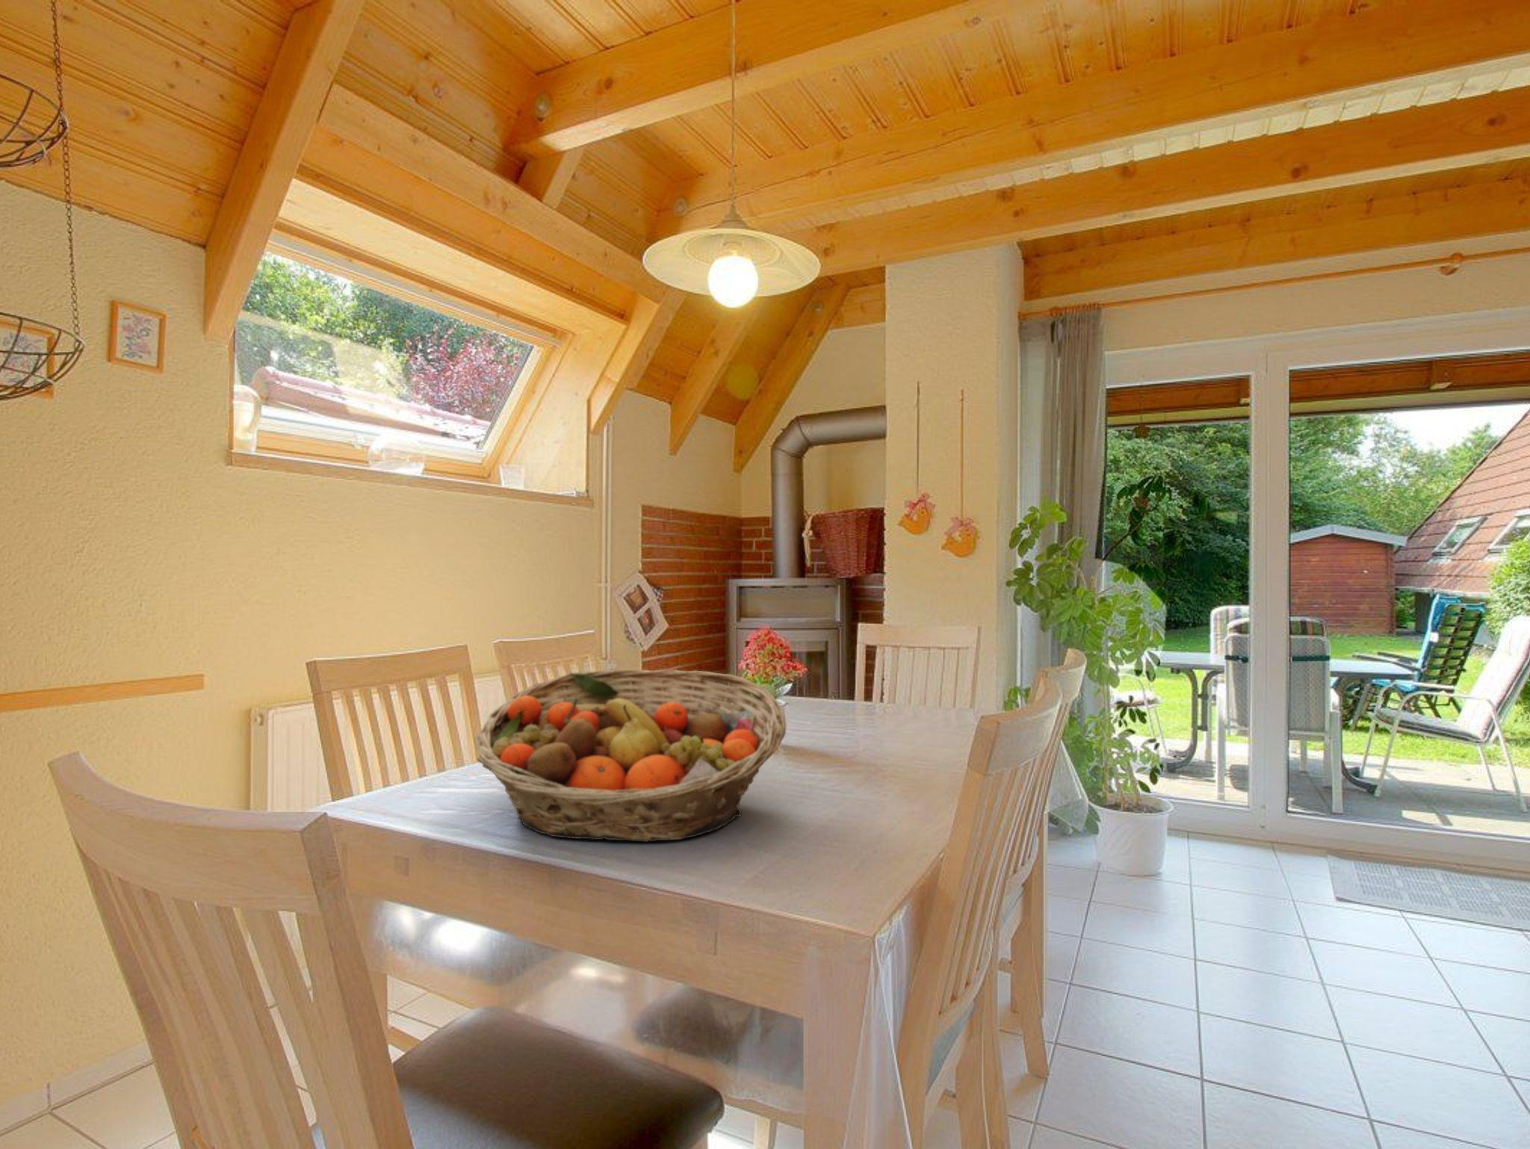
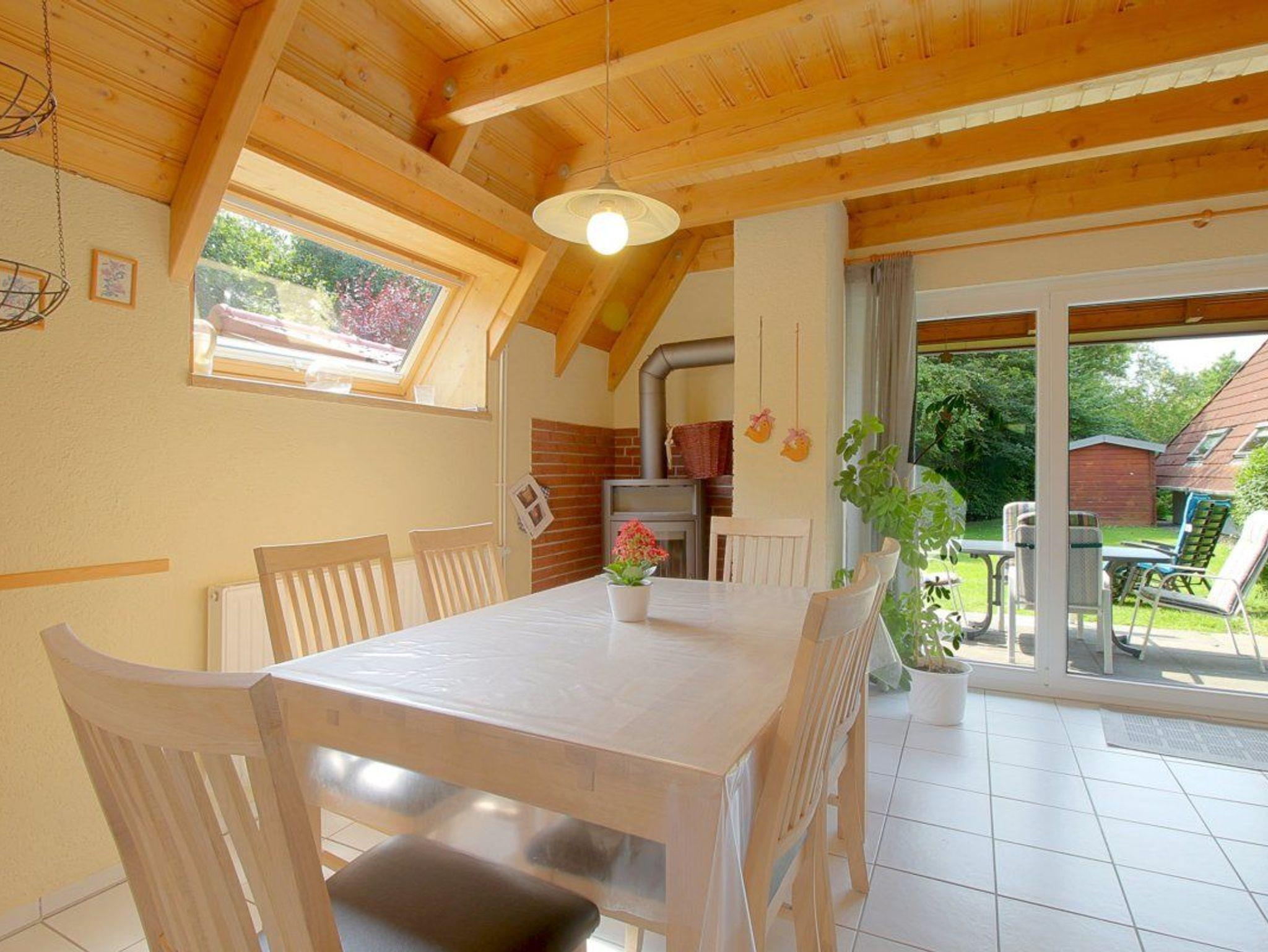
- fruit basket [474,669,787,842]
